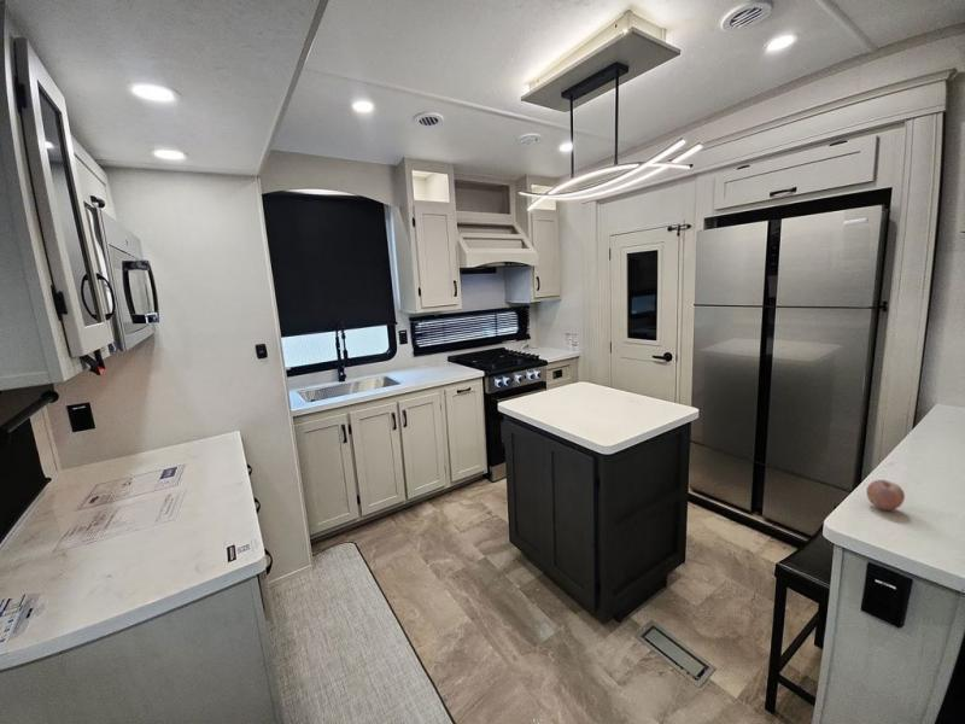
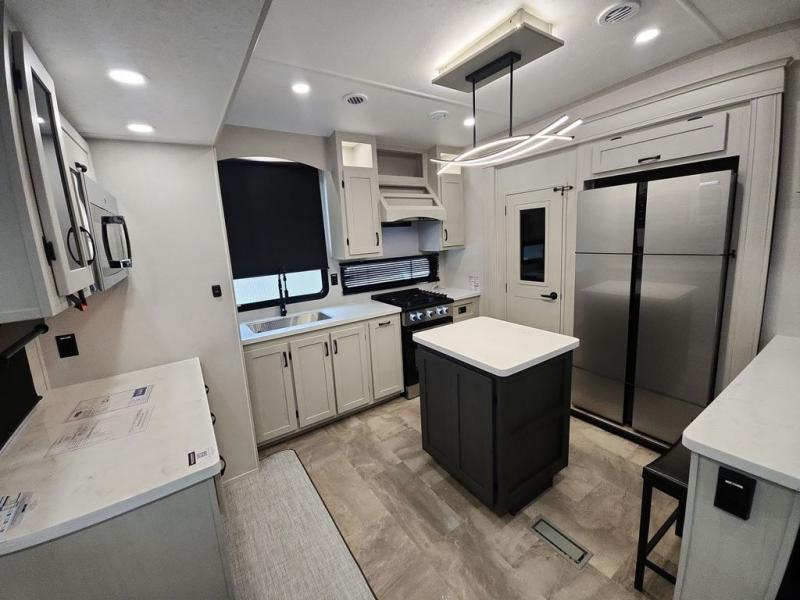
- fruit [865,479,906,512]
